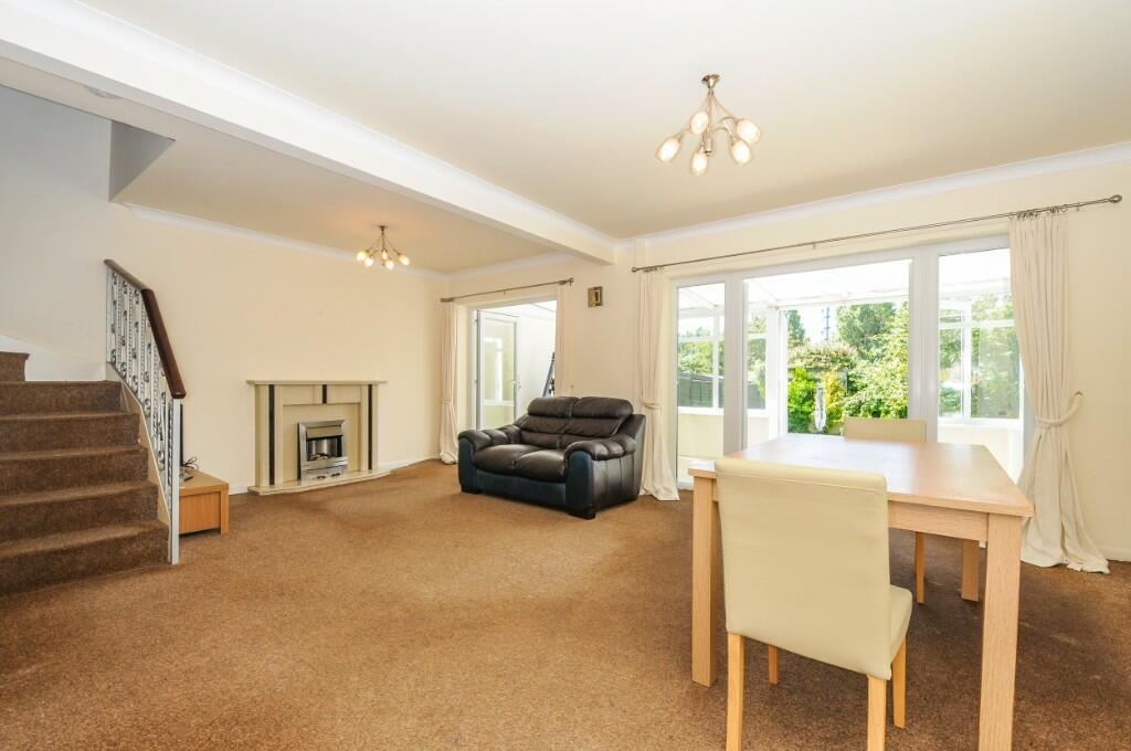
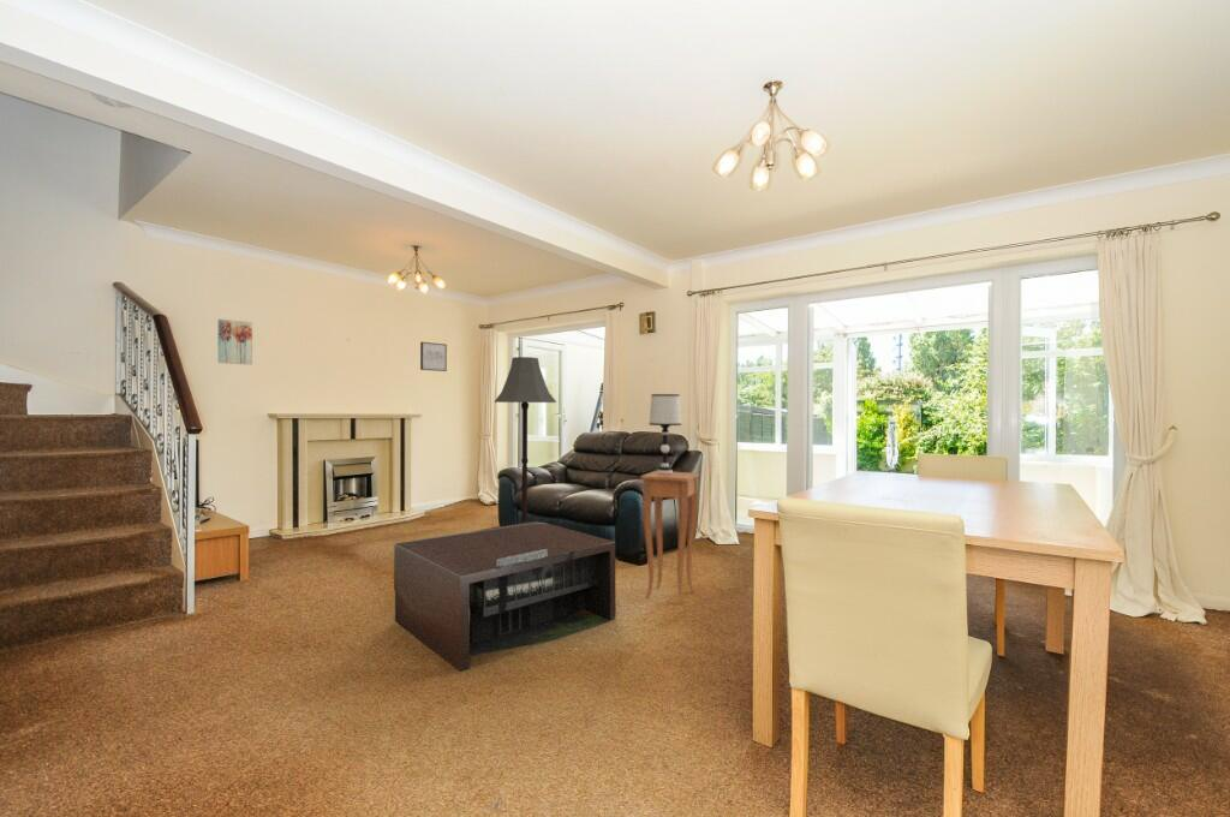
+ floor lamp [492,356,557,523]
+ wall art [217,318,253,366]
+ side table [639,470,700,604]
+ coffee table [393,519,617,673]
+ wall art [419,341,448,372]
+ table lamp [647,393,682,475]
